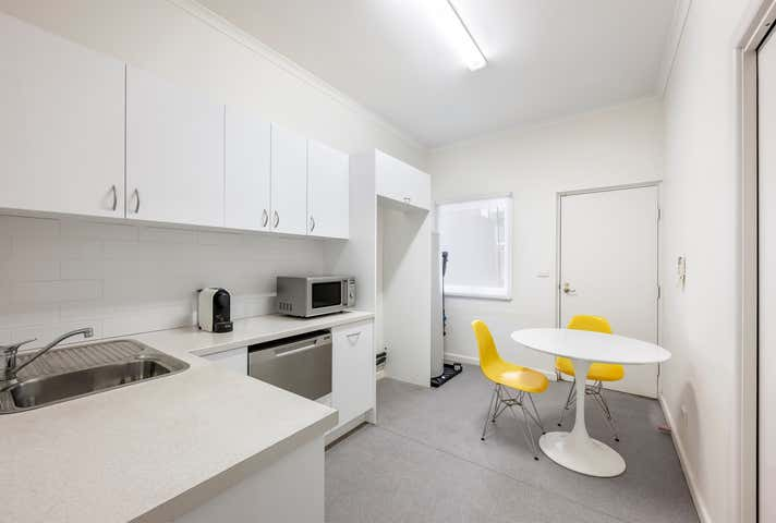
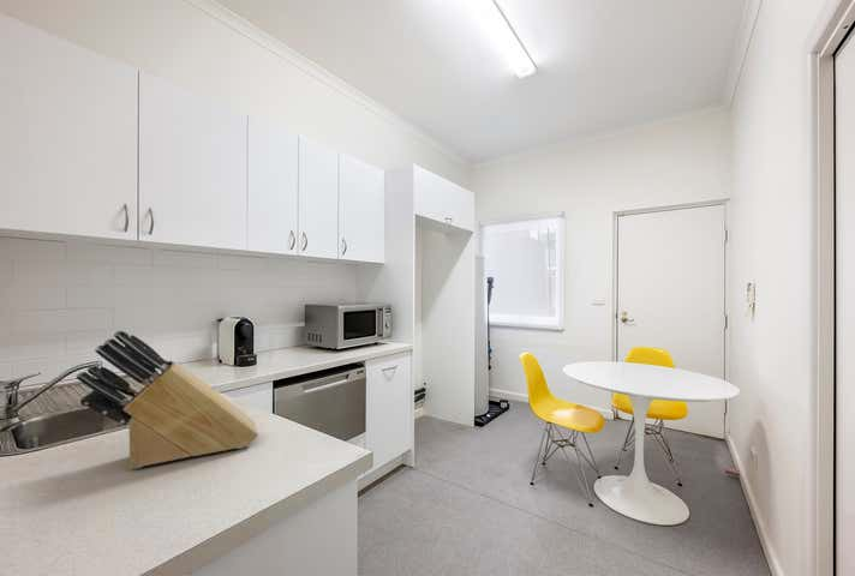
+ knife block [76,329,259,469]
